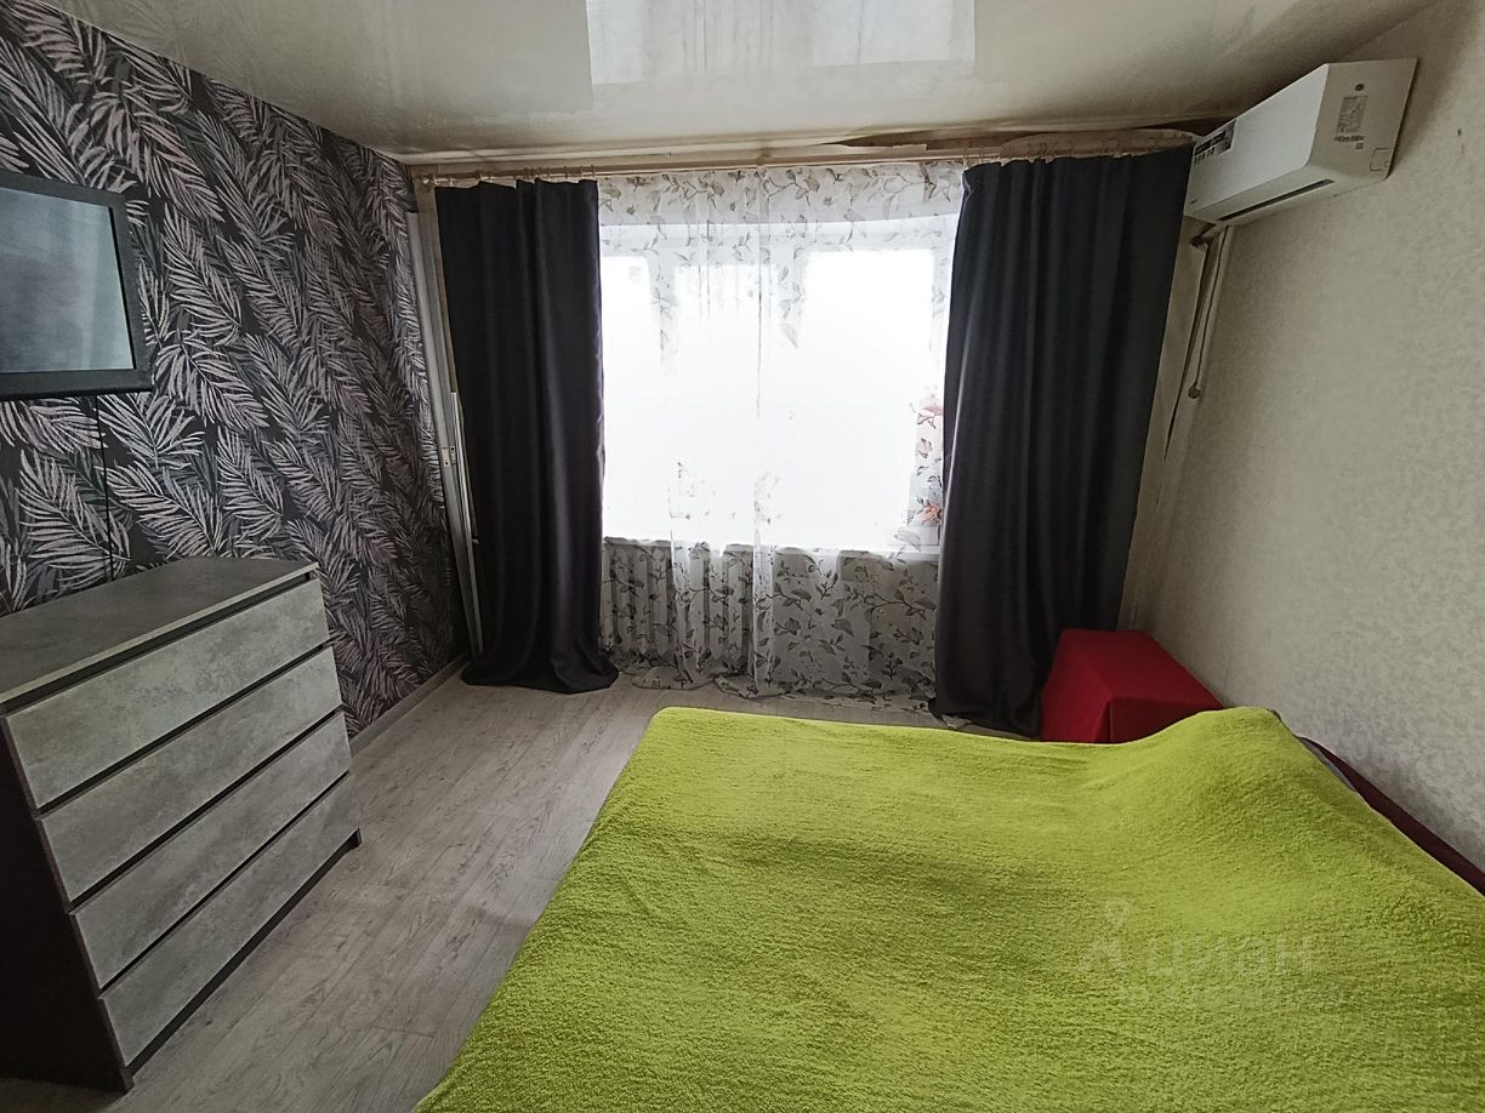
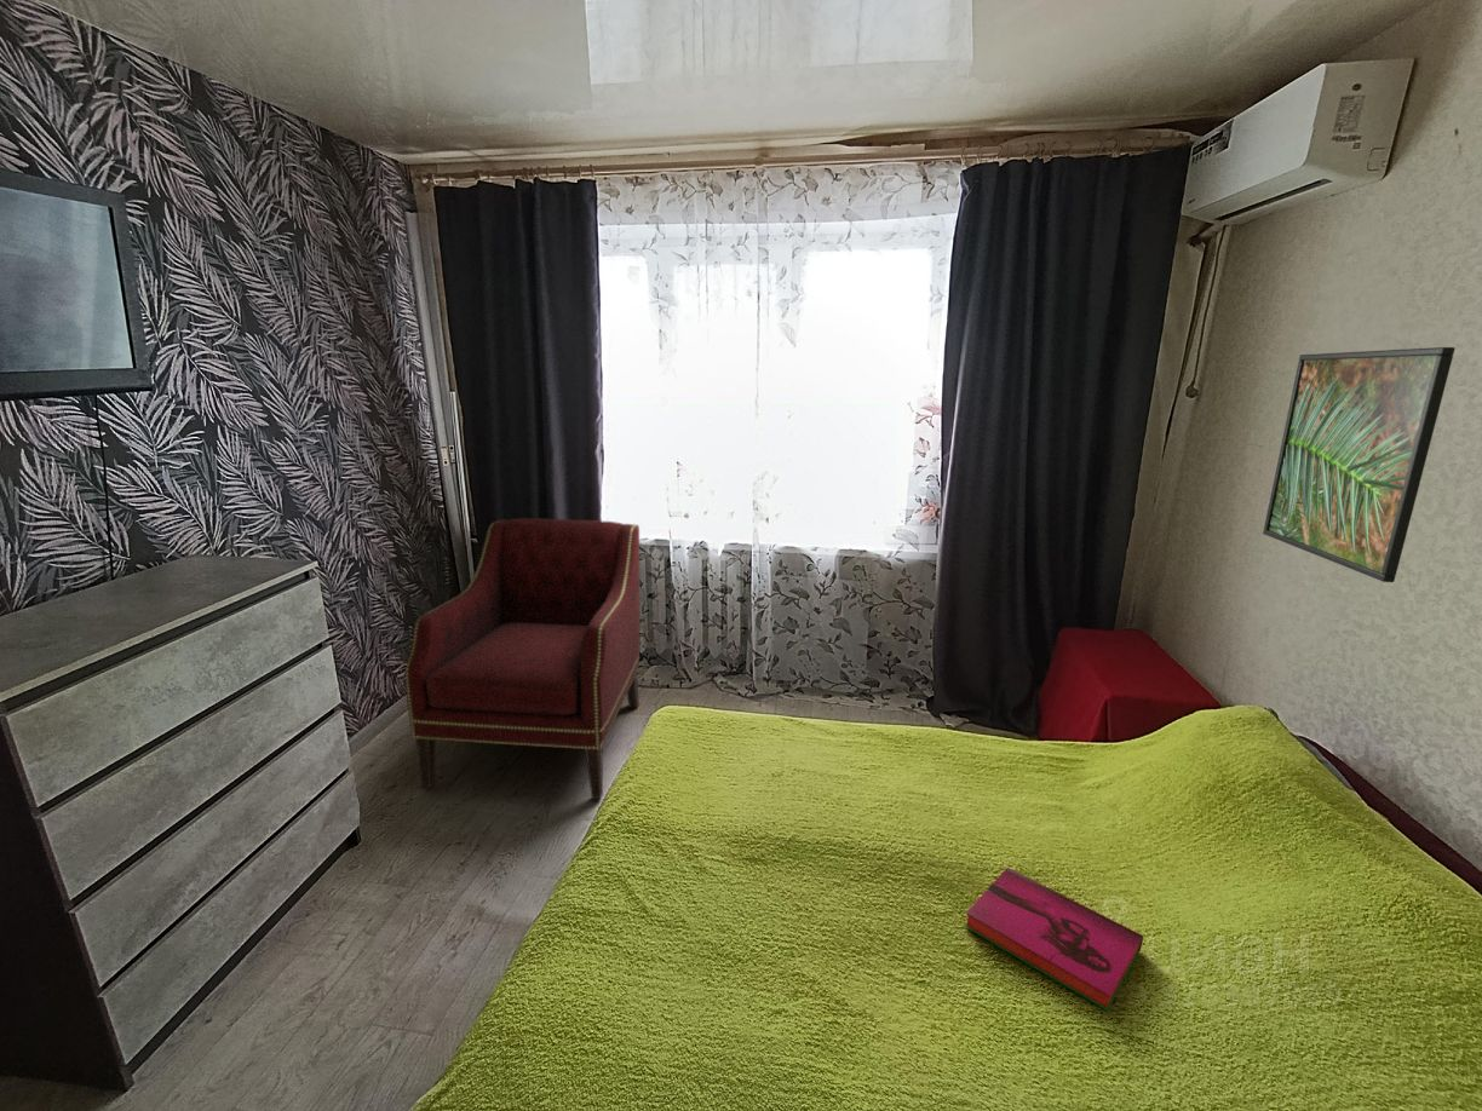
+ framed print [1262,346,1455,583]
+ armchair [403,517,641,800]
+ hardback book [964,867,1144,1012]
